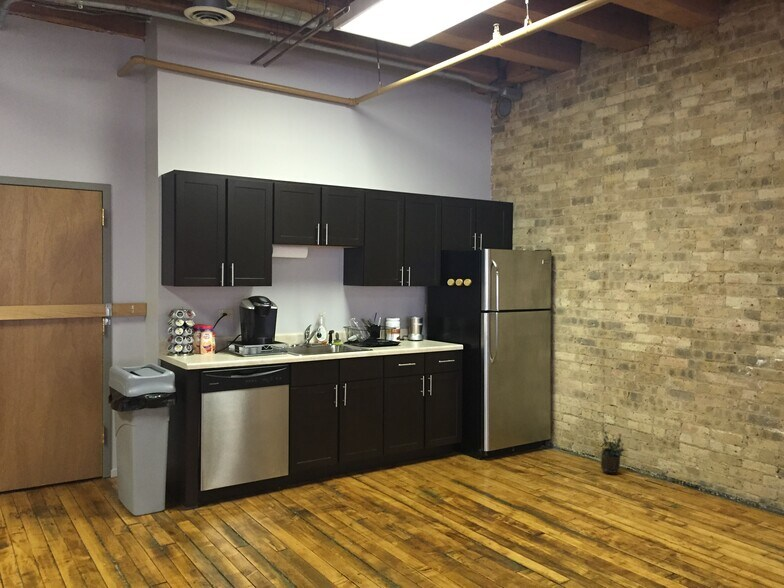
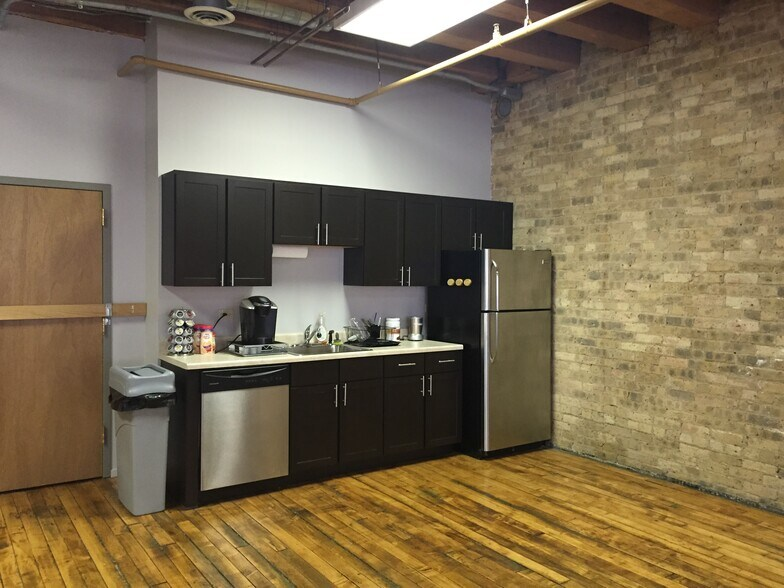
- potted plant [600,423,625,475]
